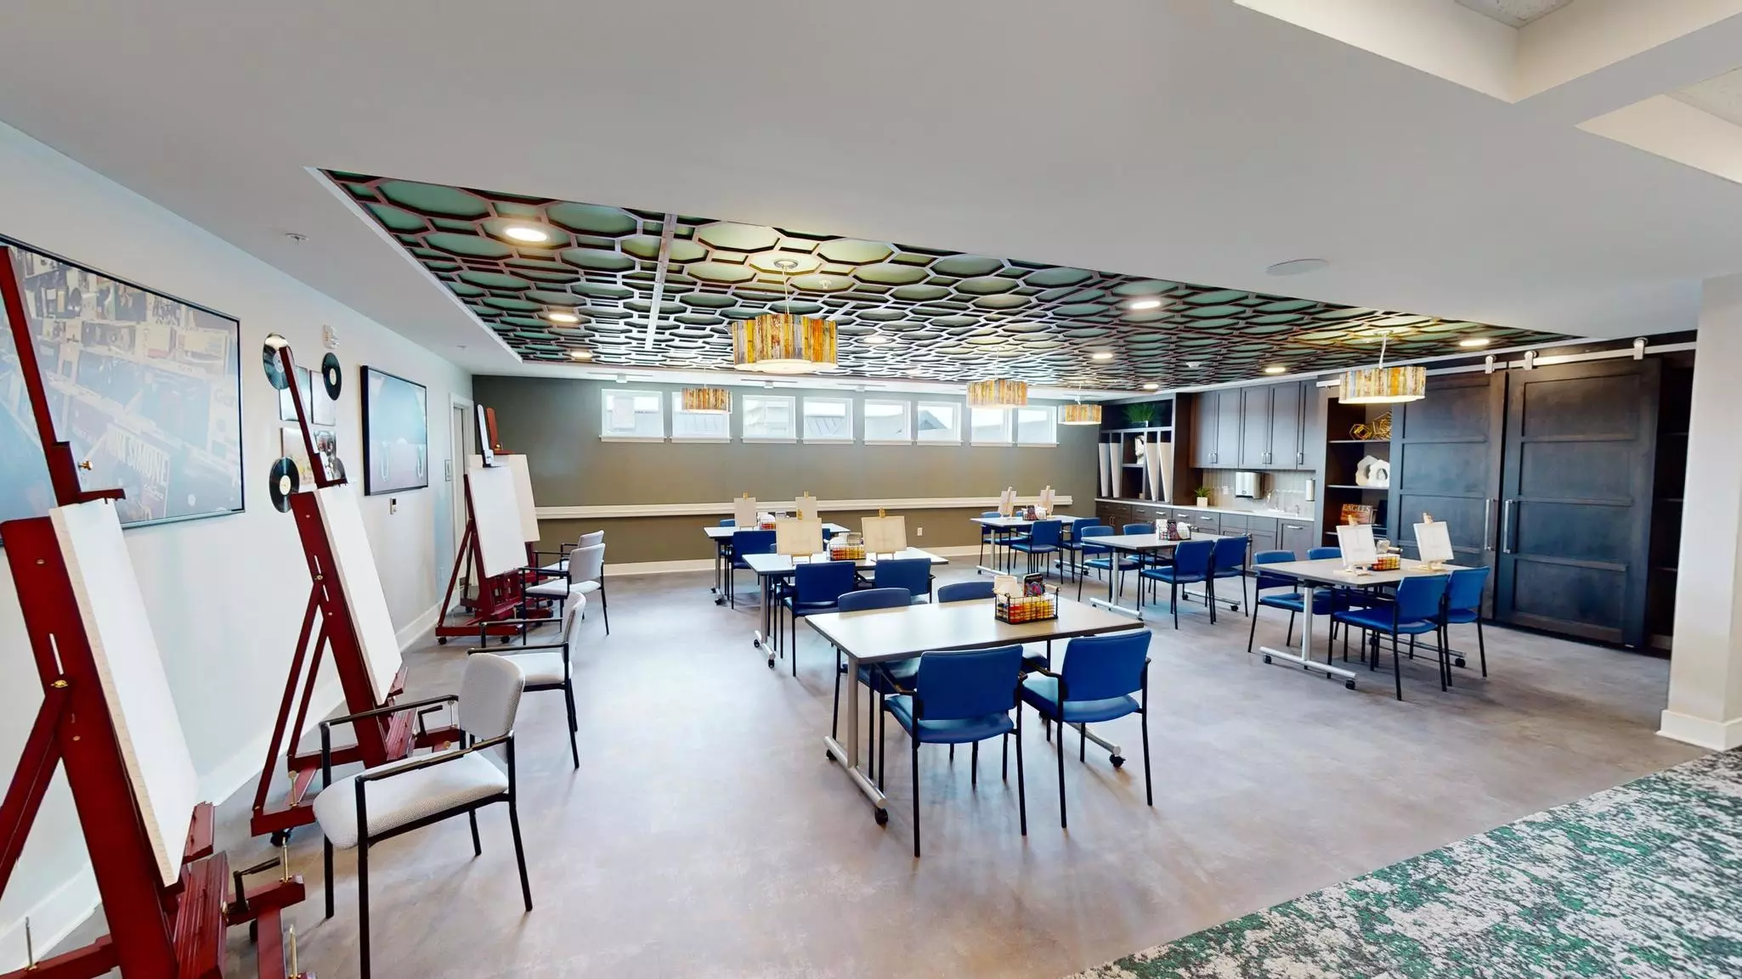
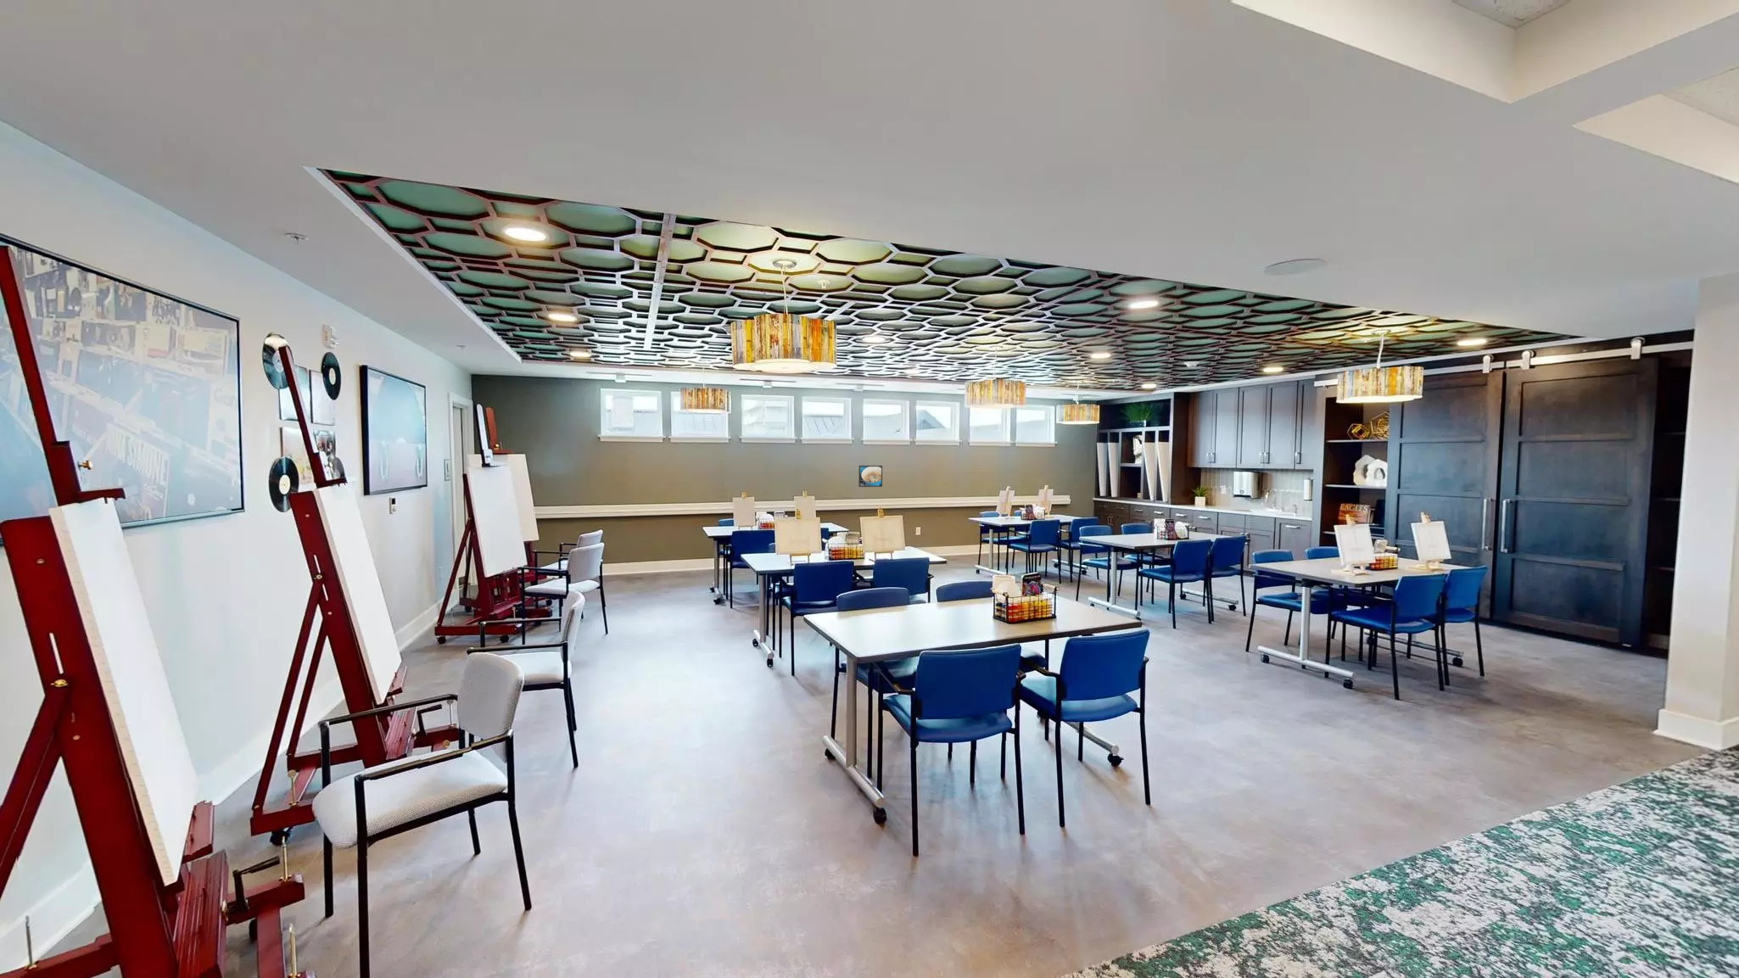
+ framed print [858,465,883,487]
